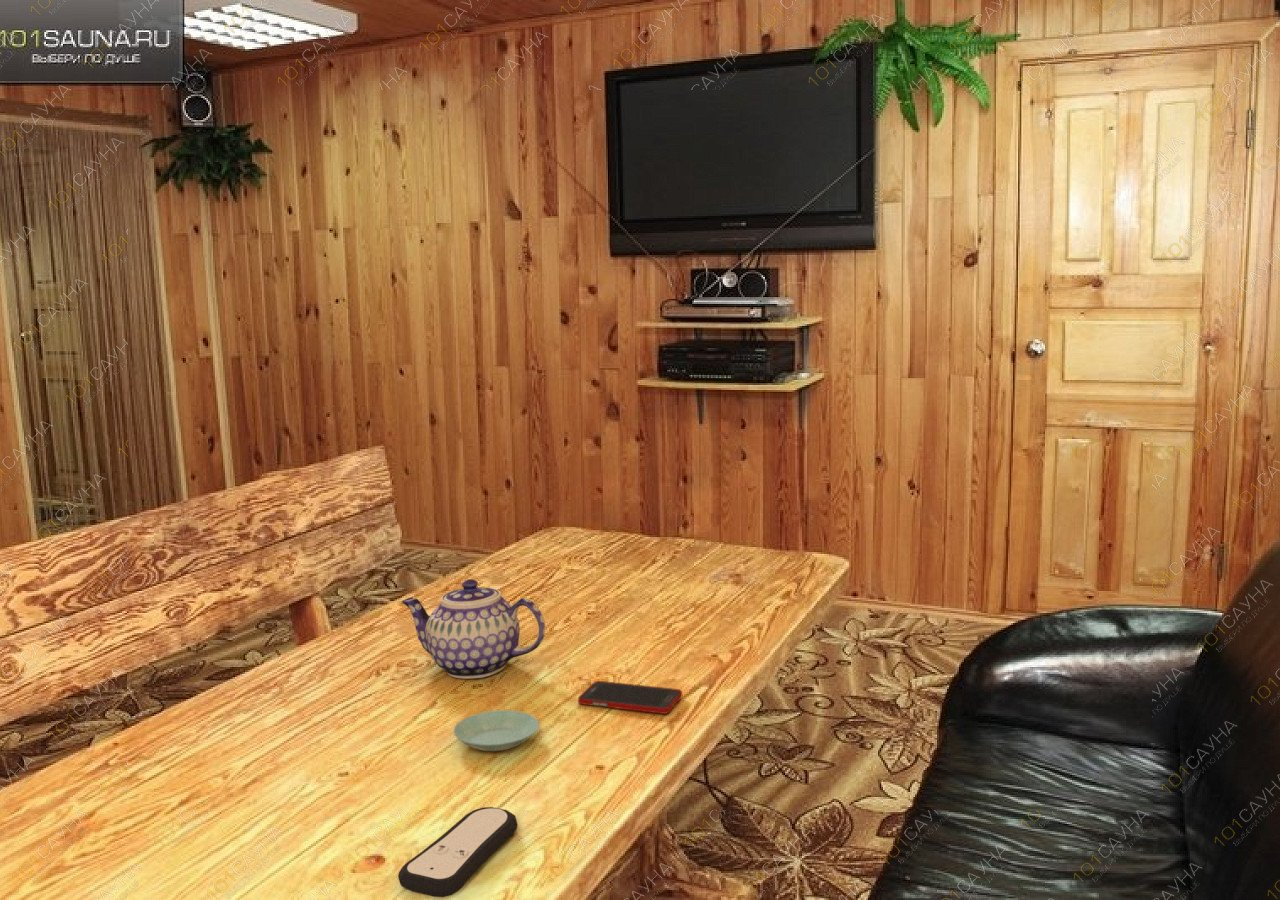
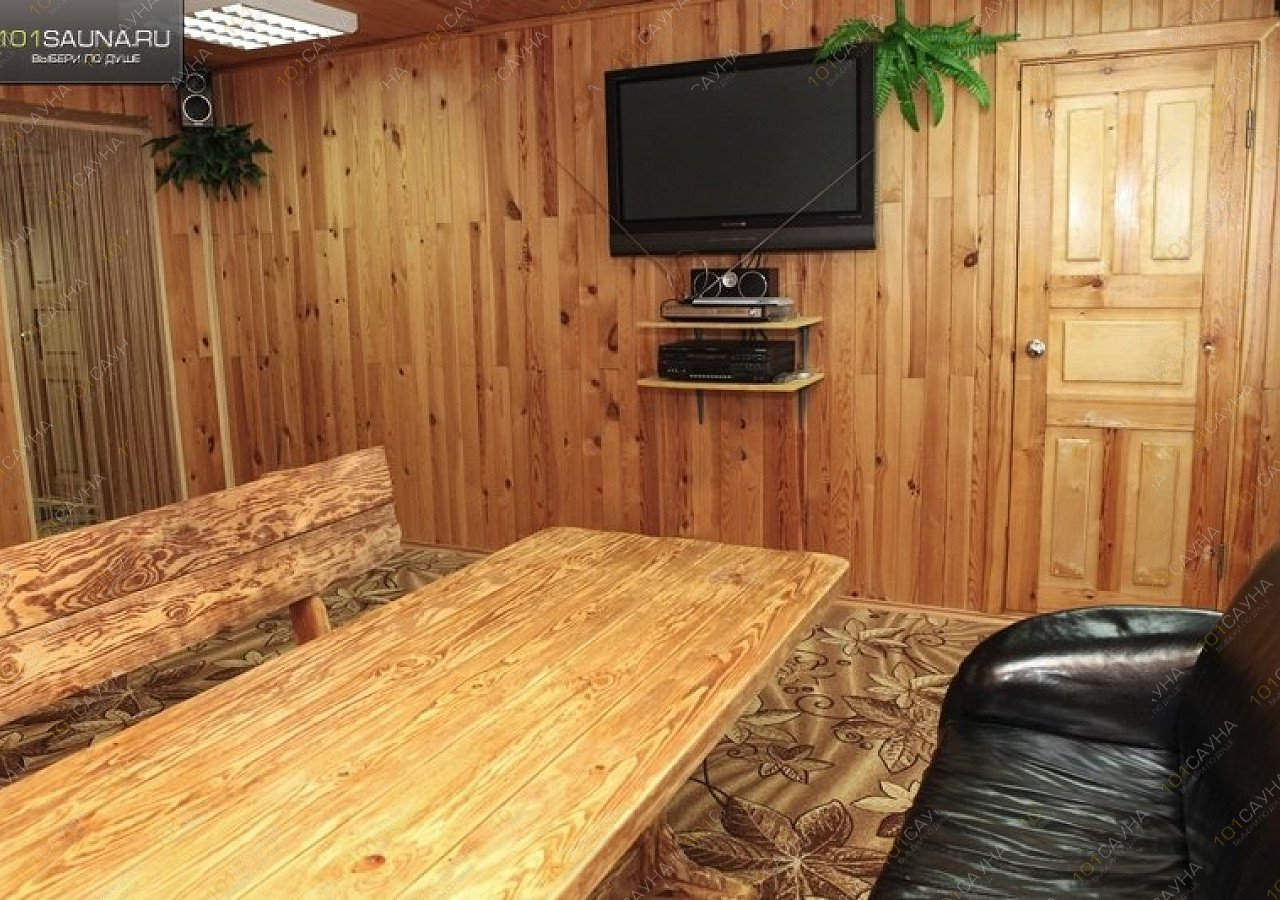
- saucer [453,709,540,752]
- teapot [401,578,546,680]
- remote control [397,806,519,898]
- cell phone [577,680,683,715]
